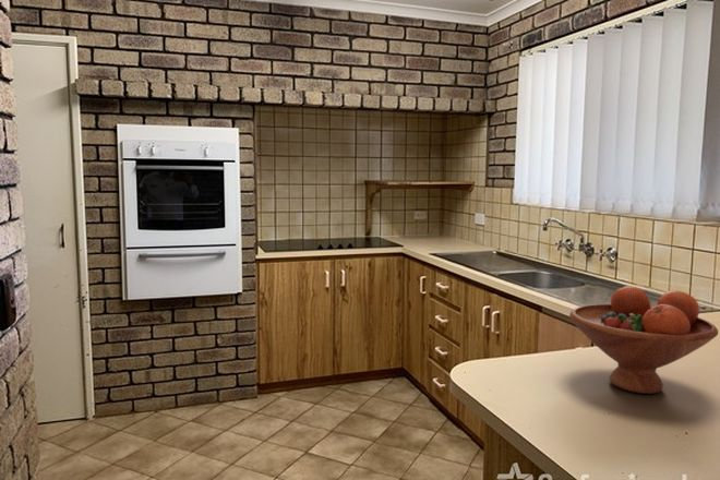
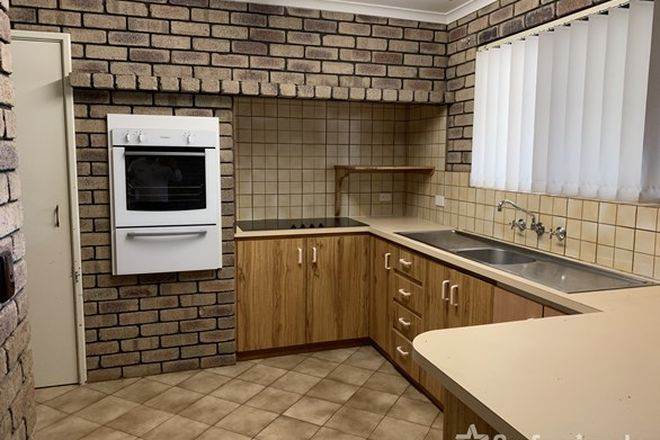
- fruit bowl [568,285,719,395]
